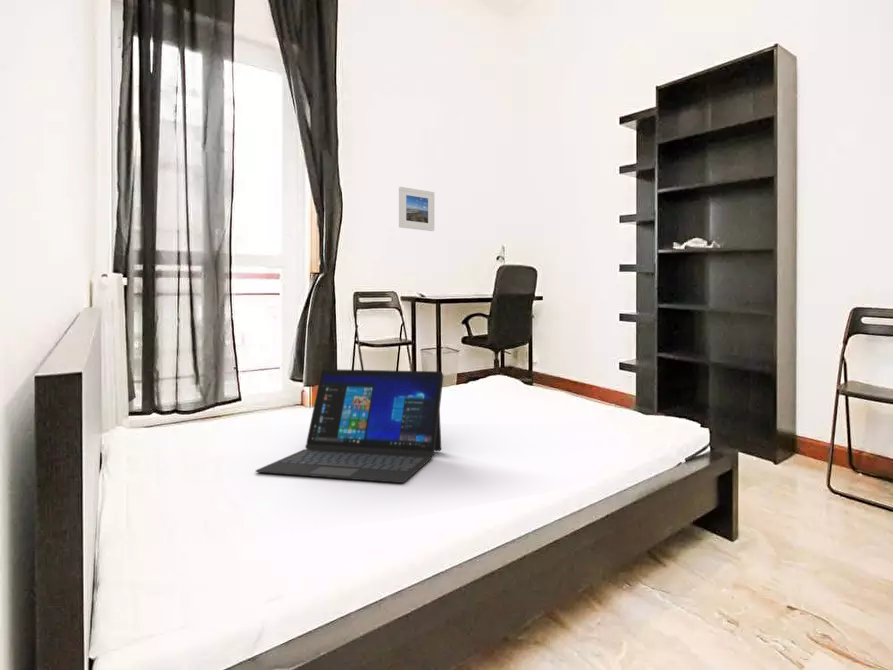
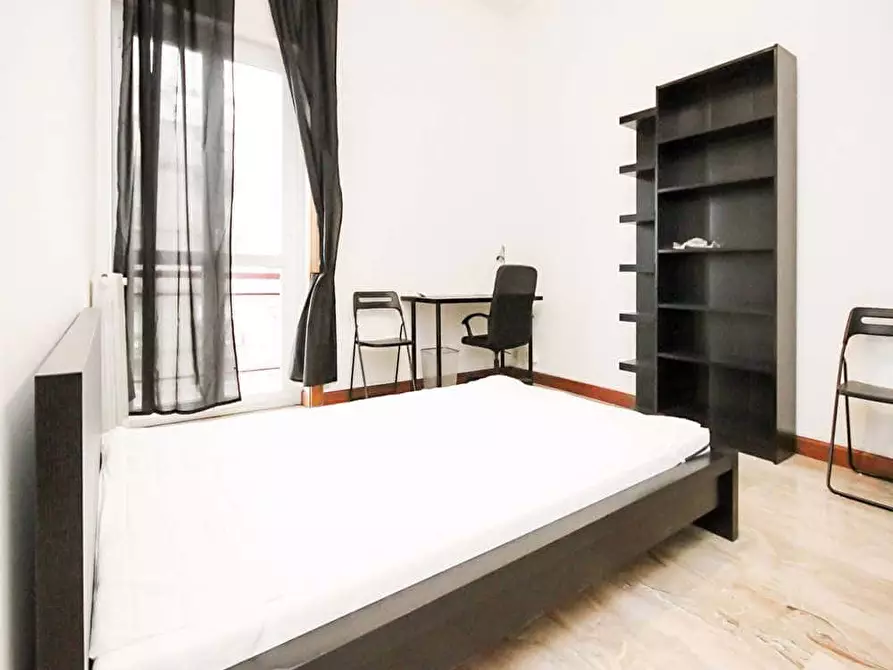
- laptop [255,368,444,484]
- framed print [398,186,435,232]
